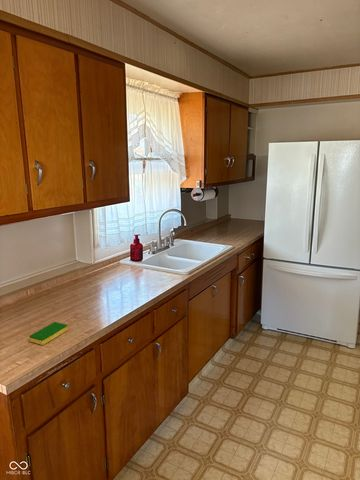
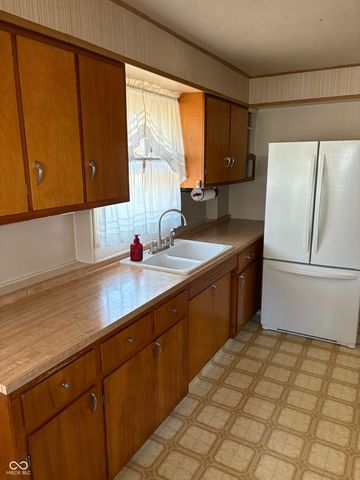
- dish sponge [29,321,69,346]
